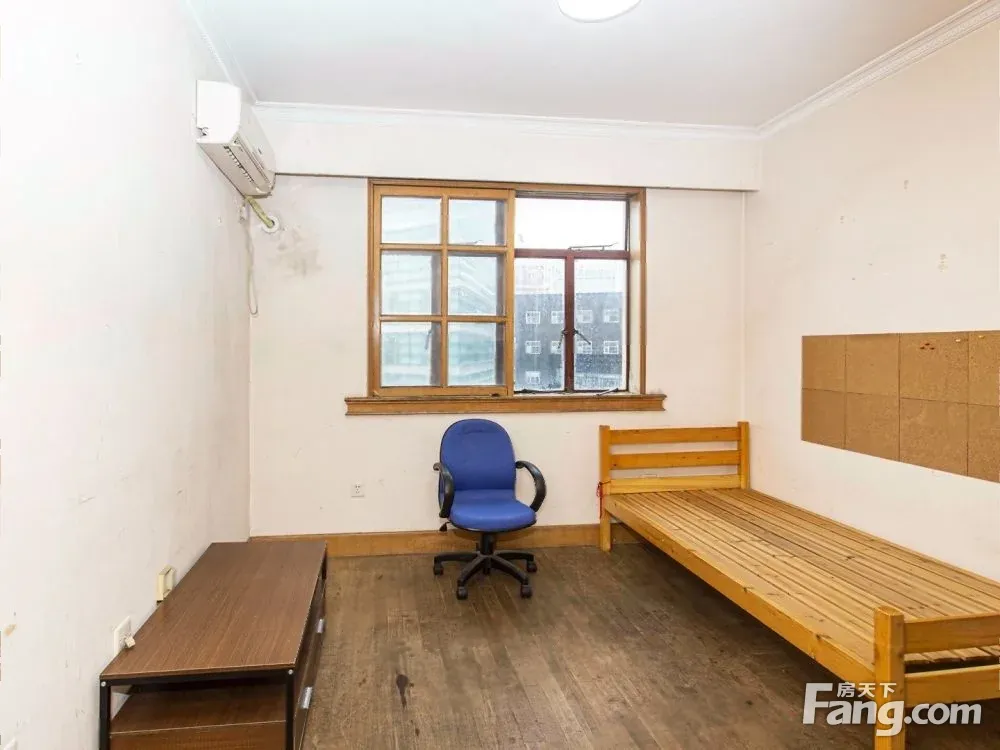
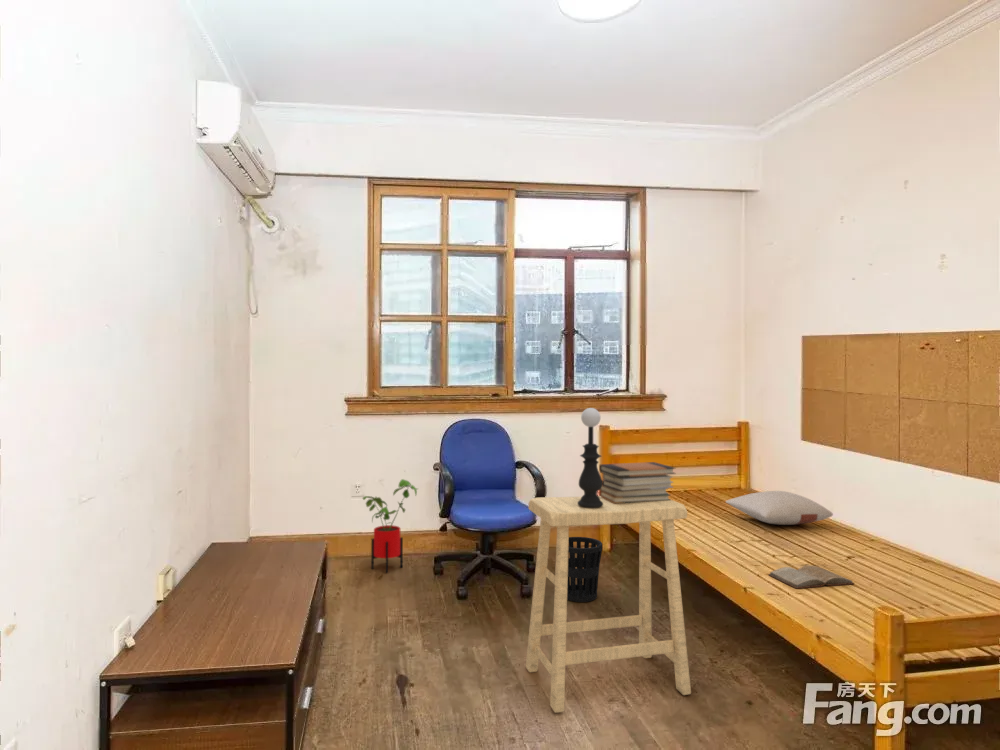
+ pillow [725,490,834,526]
+ house plant [362,478,419,574]
+ table lamp [578,407,603,508]
+ book [767,564,856,590]
+ book stack [598,461,676,503]
+ wastebasket [567,536,603,603]
+ stool [525,495,692,714]
